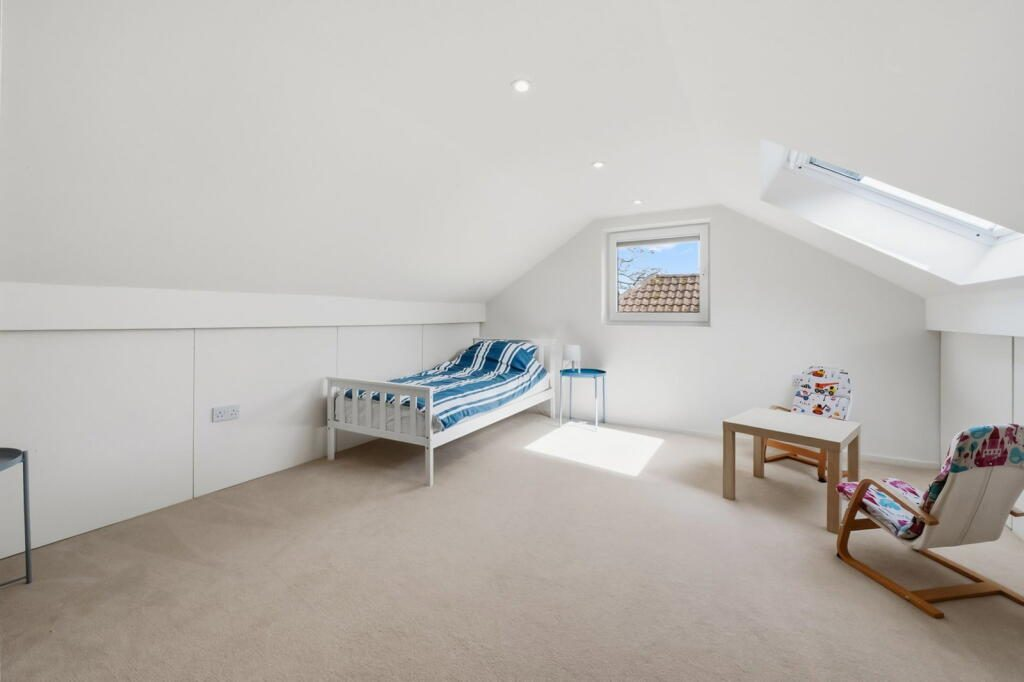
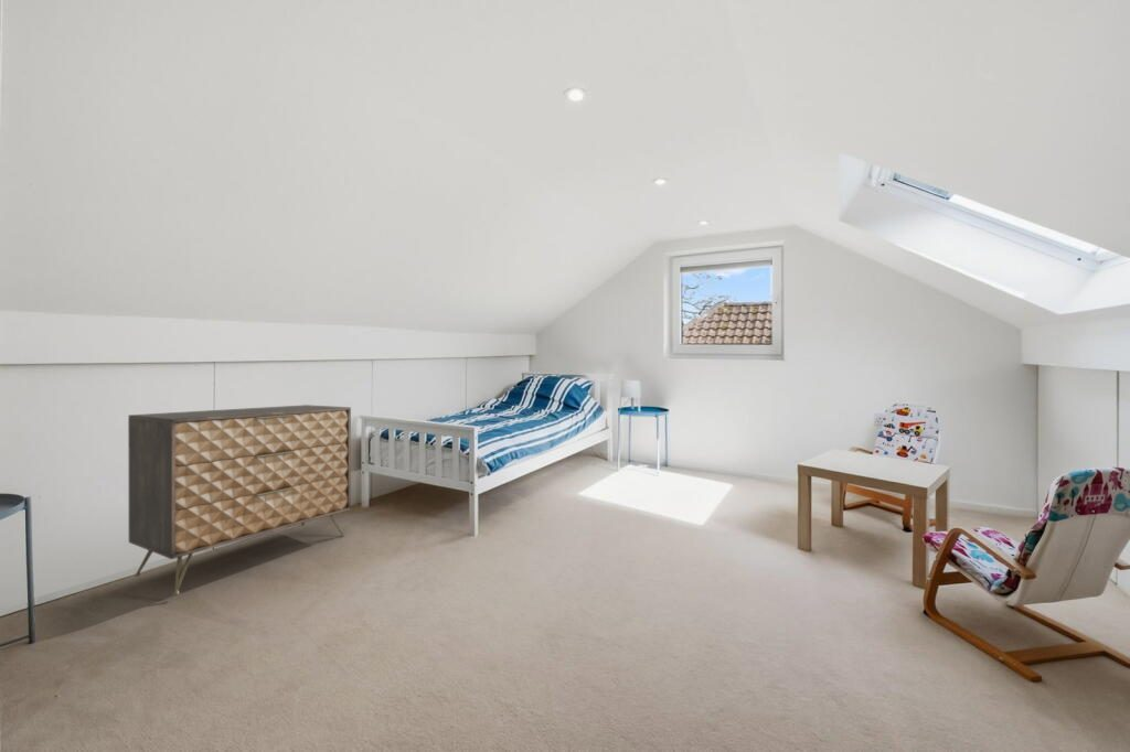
+ dresser [127,404,352,597]
